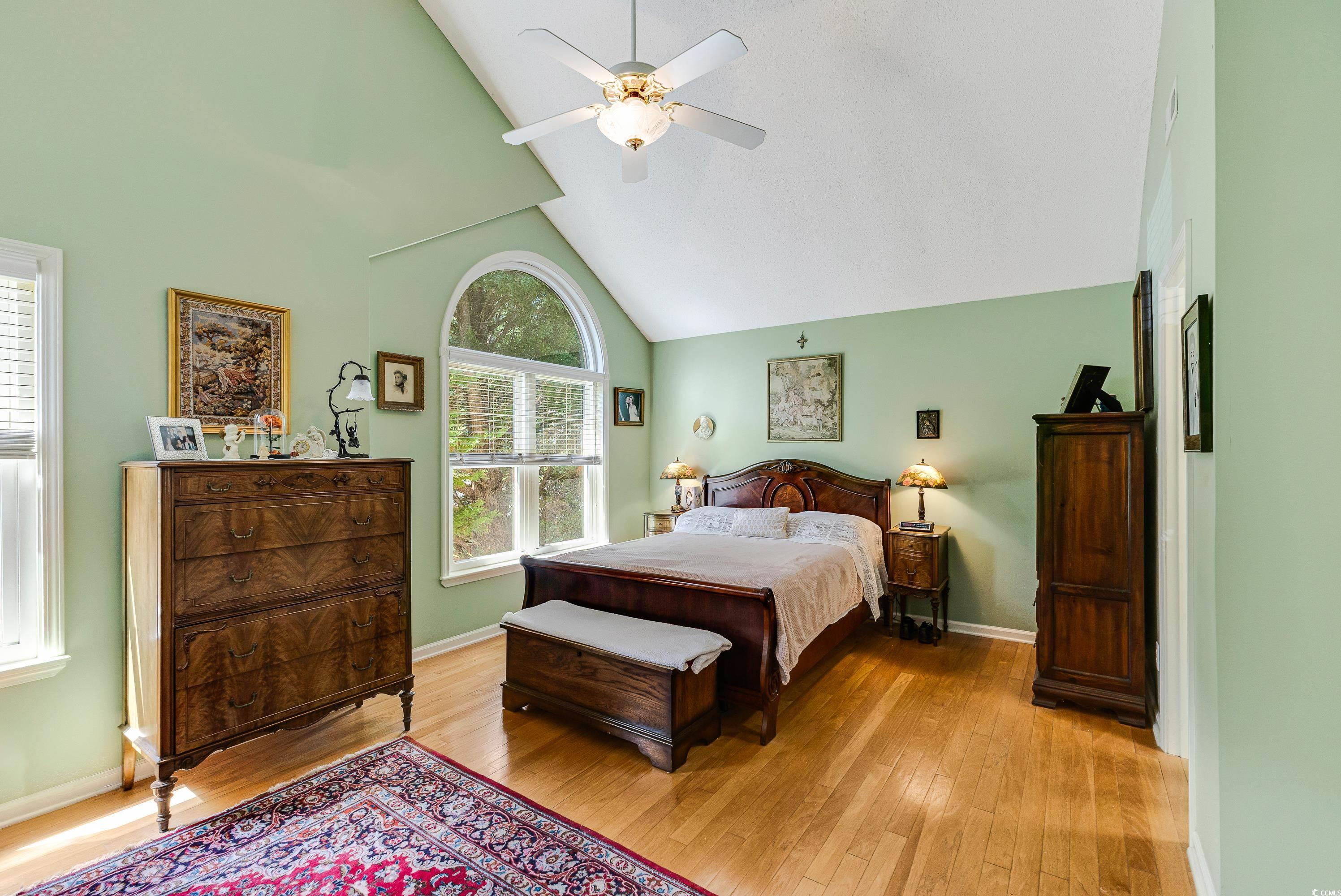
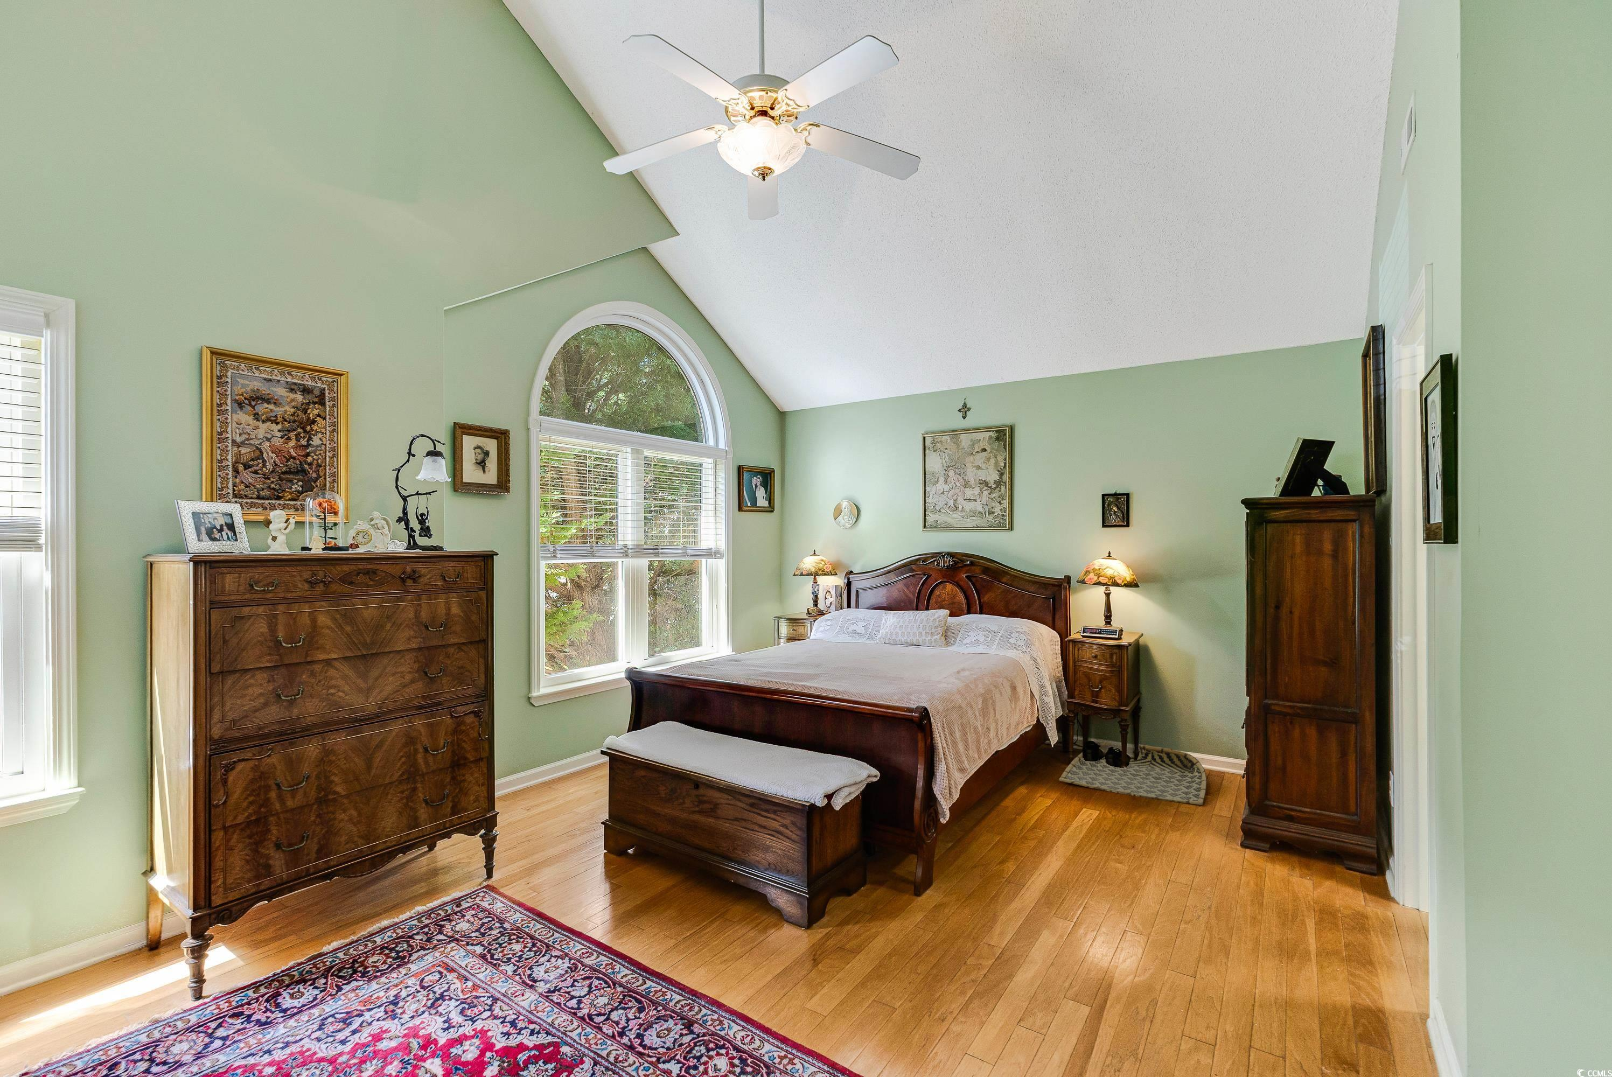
+ woven basket [1058,742,1207,805]
